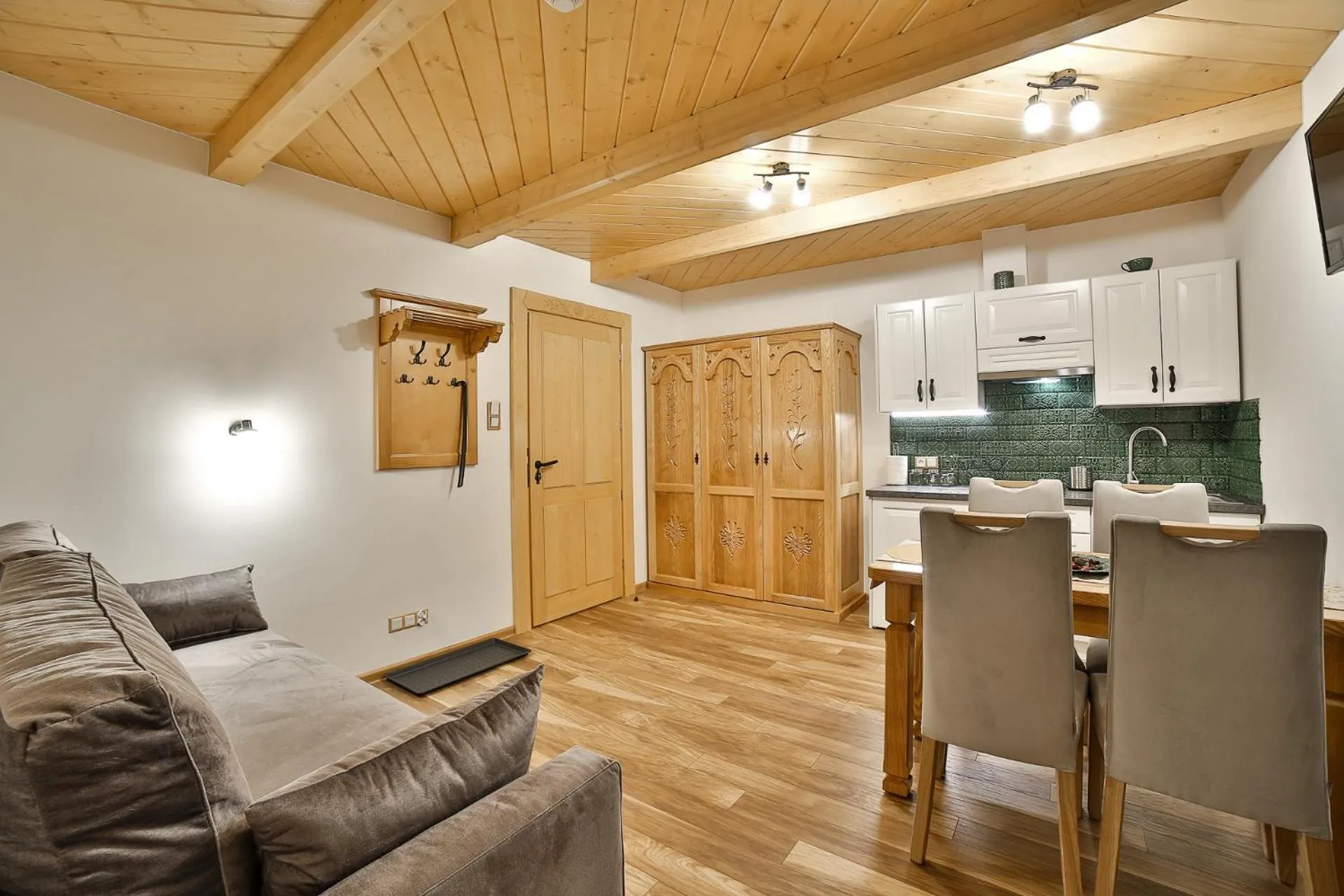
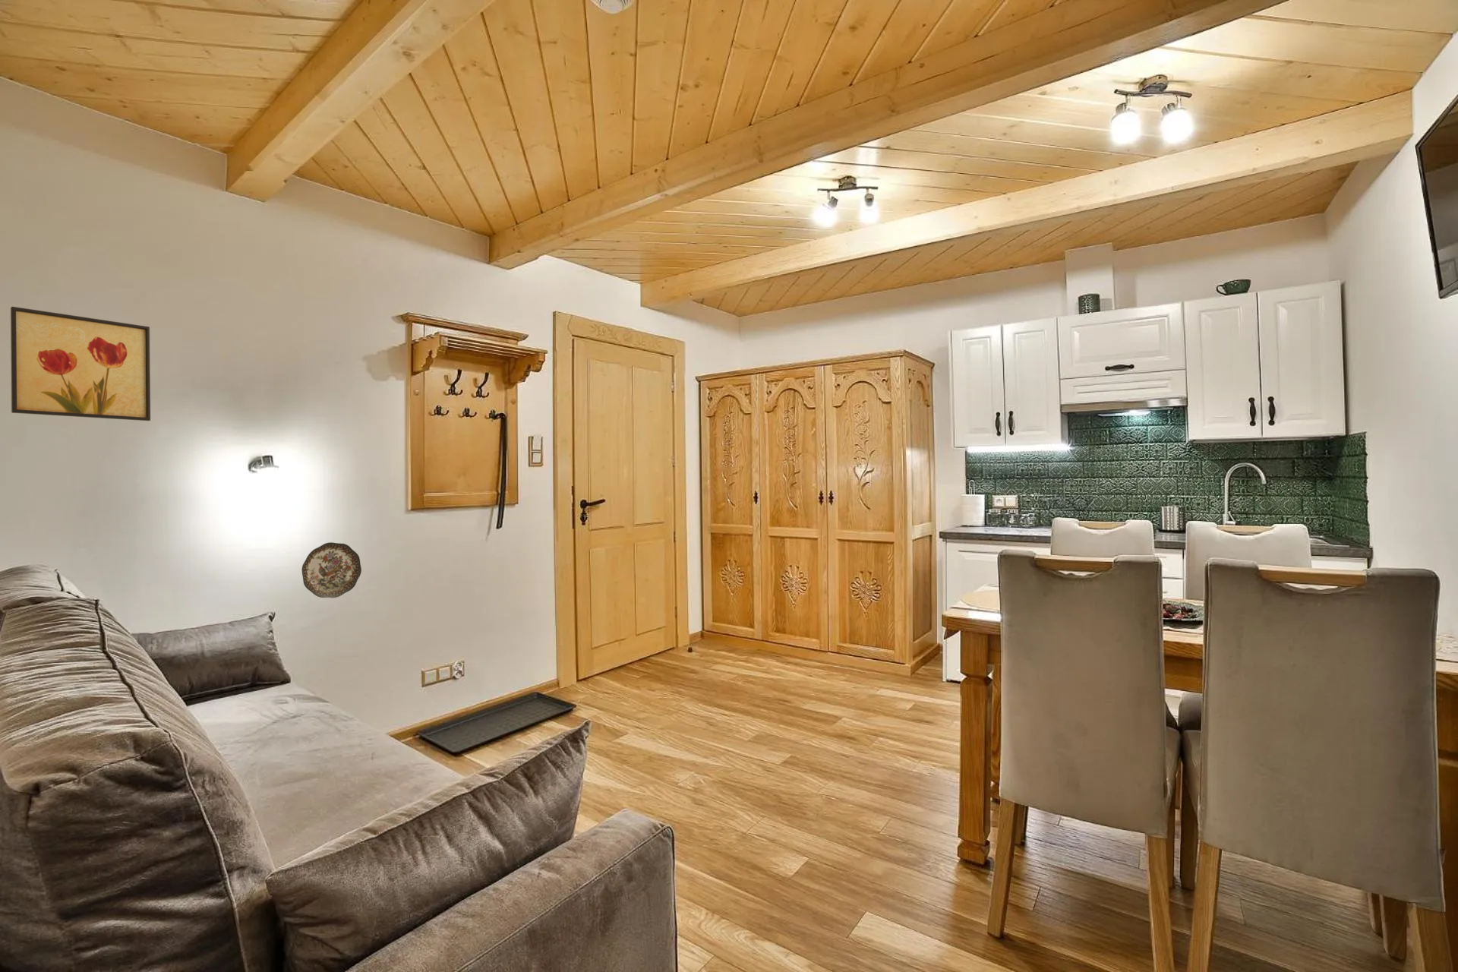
+ wall art [10,306,151,421]
+ decorative plate [300,541,362,599]
